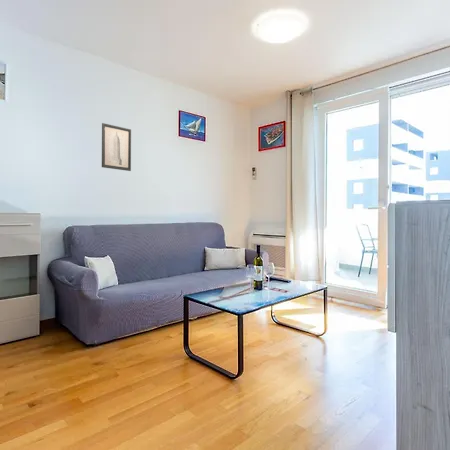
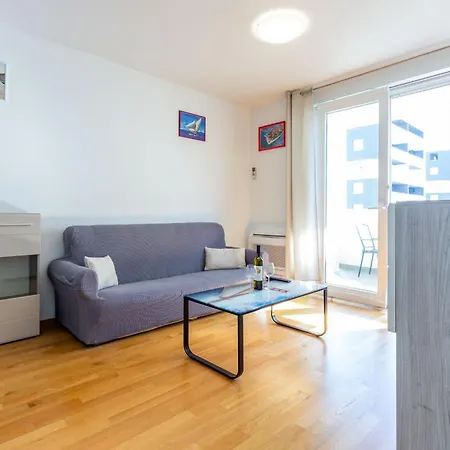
- wall art [101,122,132,172]
